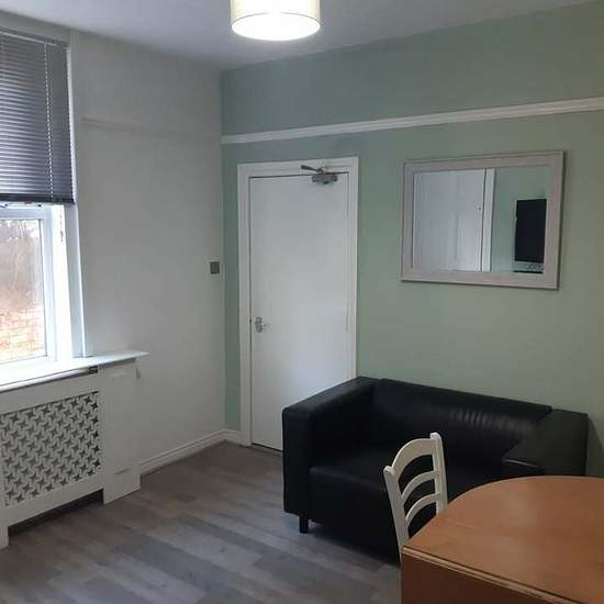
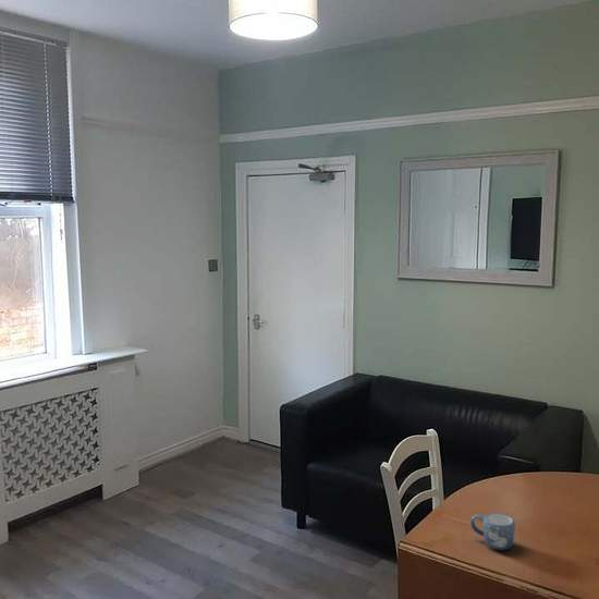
+ mug [469,512,517,551]
